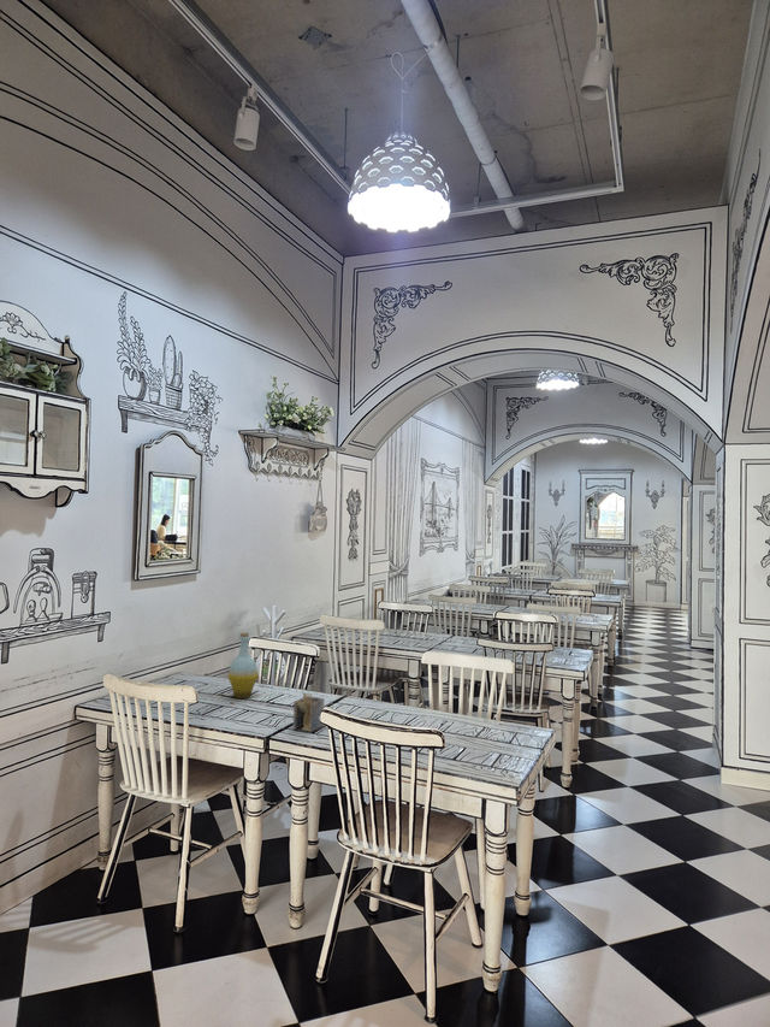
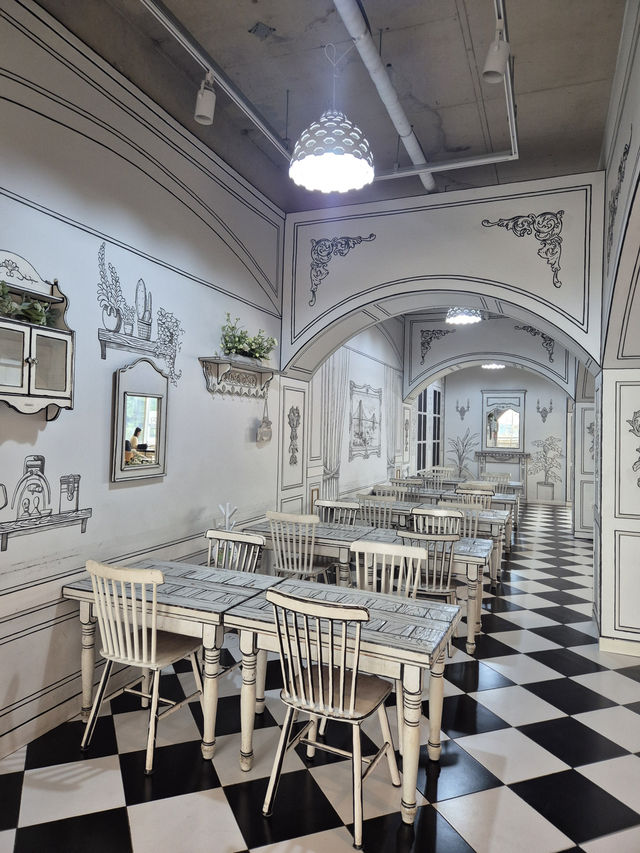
- napkin holder [292,691,326,733]
- bottle [226,631,260,700]
